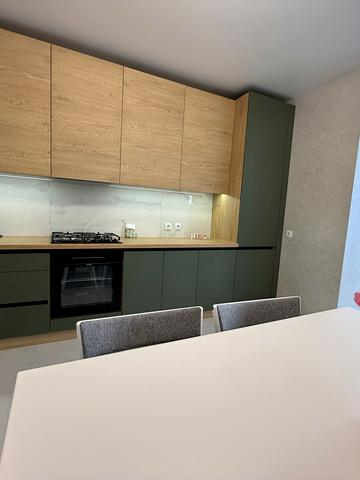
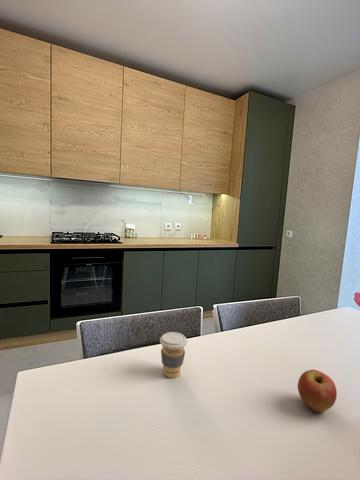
+ apple [297,369,338,413]
+ coffee cup [159,331,189,379]
